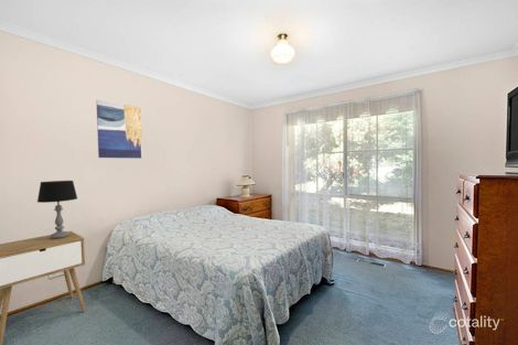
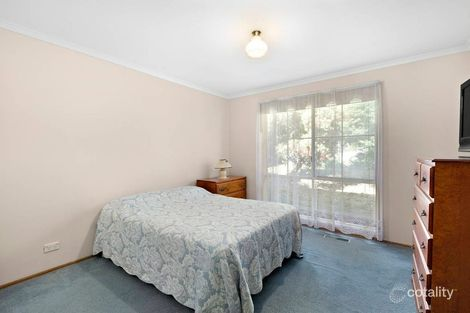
- table lamp [36,180,78,239]
- wall art [95,99,143,160]
- nightstand [0,230,87,345]
